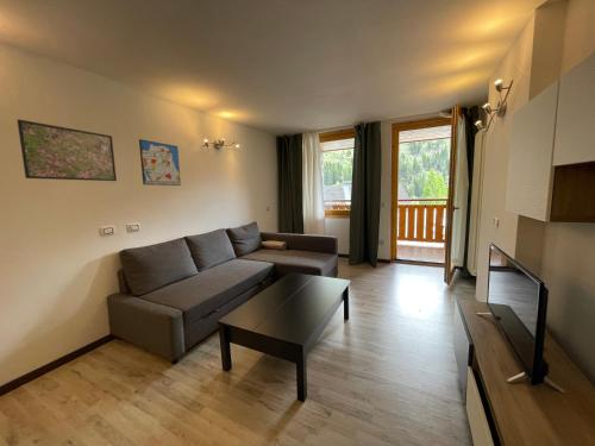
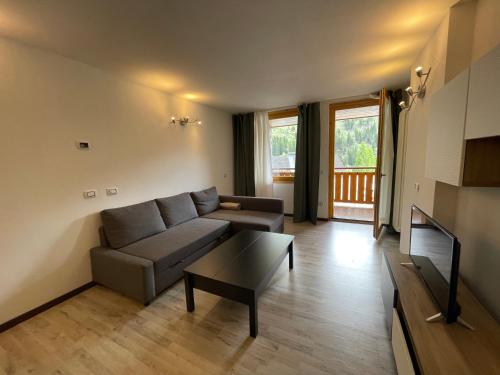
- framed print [17,118,118,182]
- wall art [138,138,182,187]
